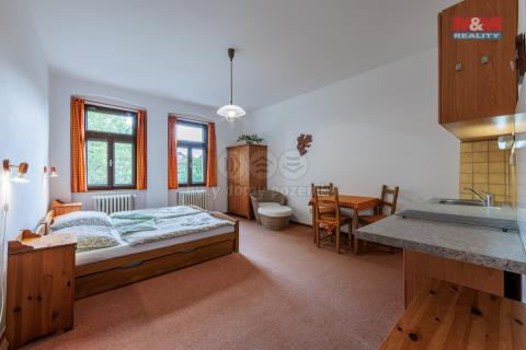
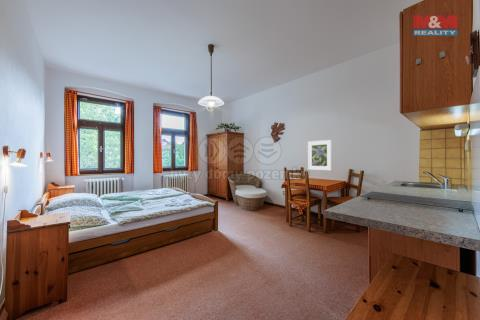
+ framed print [307,139,332,171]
